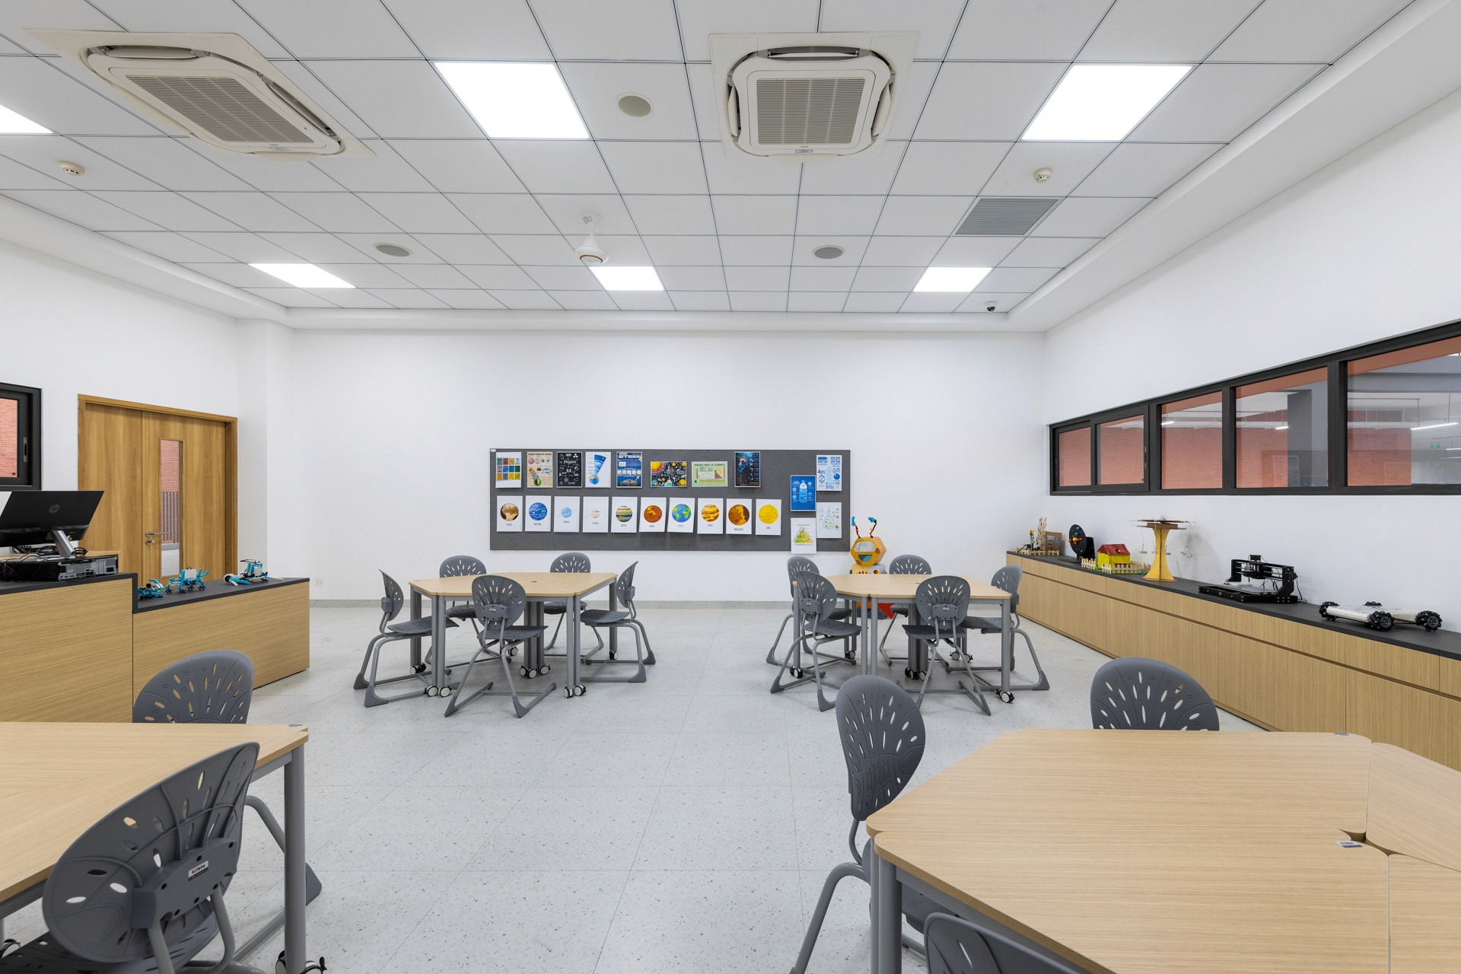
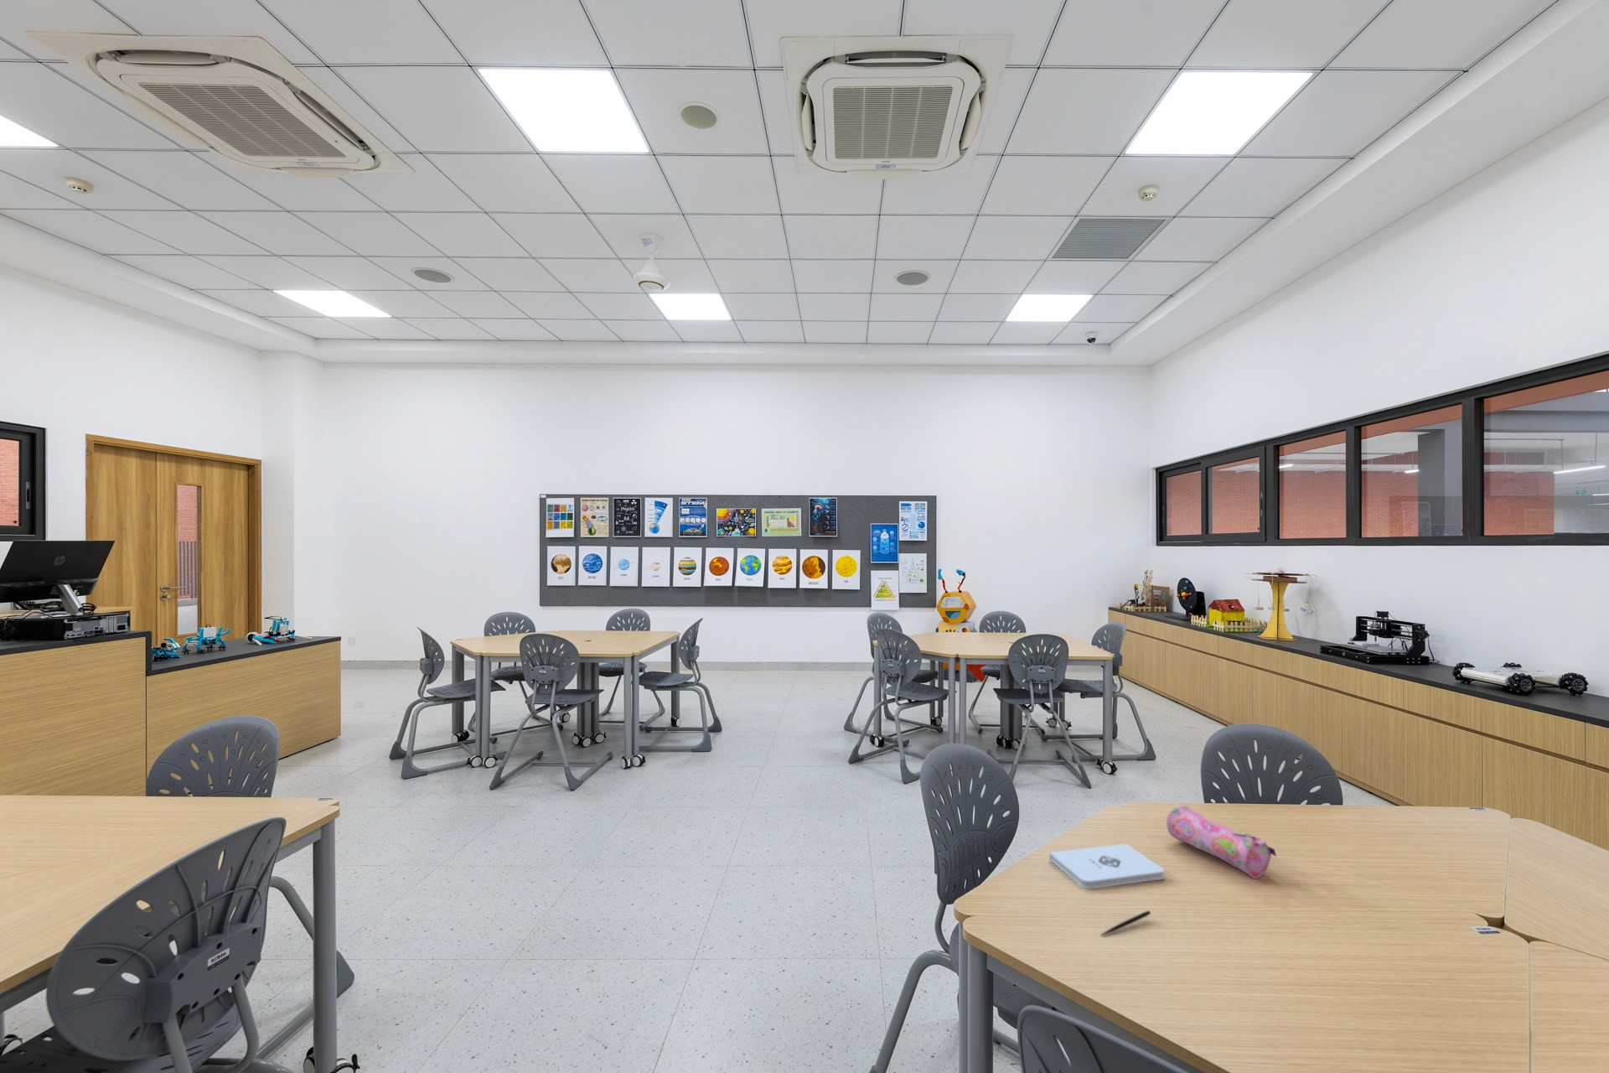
+ pen [1099,909,1152,936]
+ pencil case [1166,805,1277,879]
+ notepad [1049,842,1165,890]
